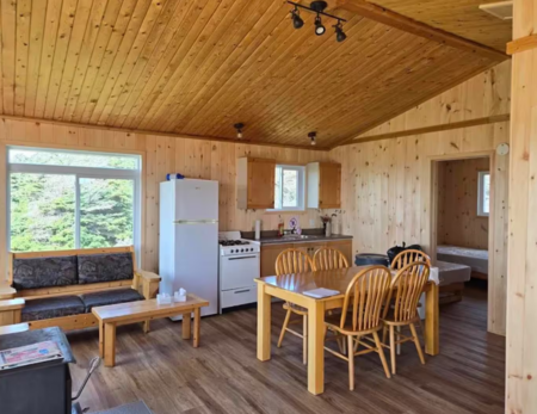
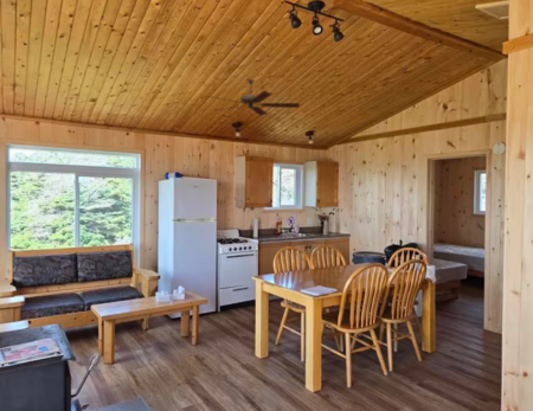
+ ceiling fan [206,78,301,117]
